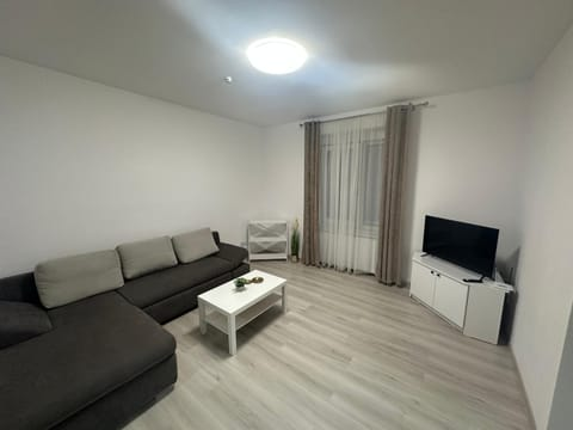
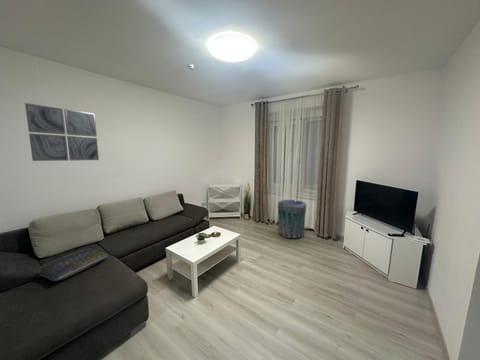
+ cushion [33,248,110,282]
+ wall art [24,102,100,162]
+ trash can [277,199,308,239]
